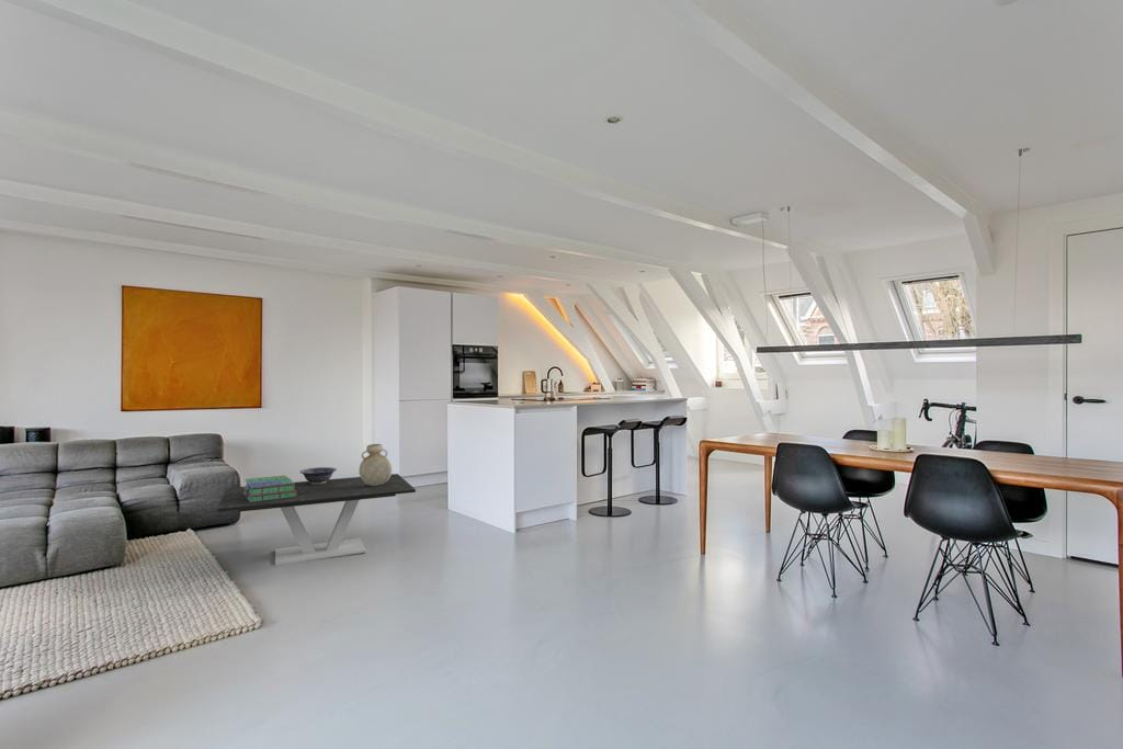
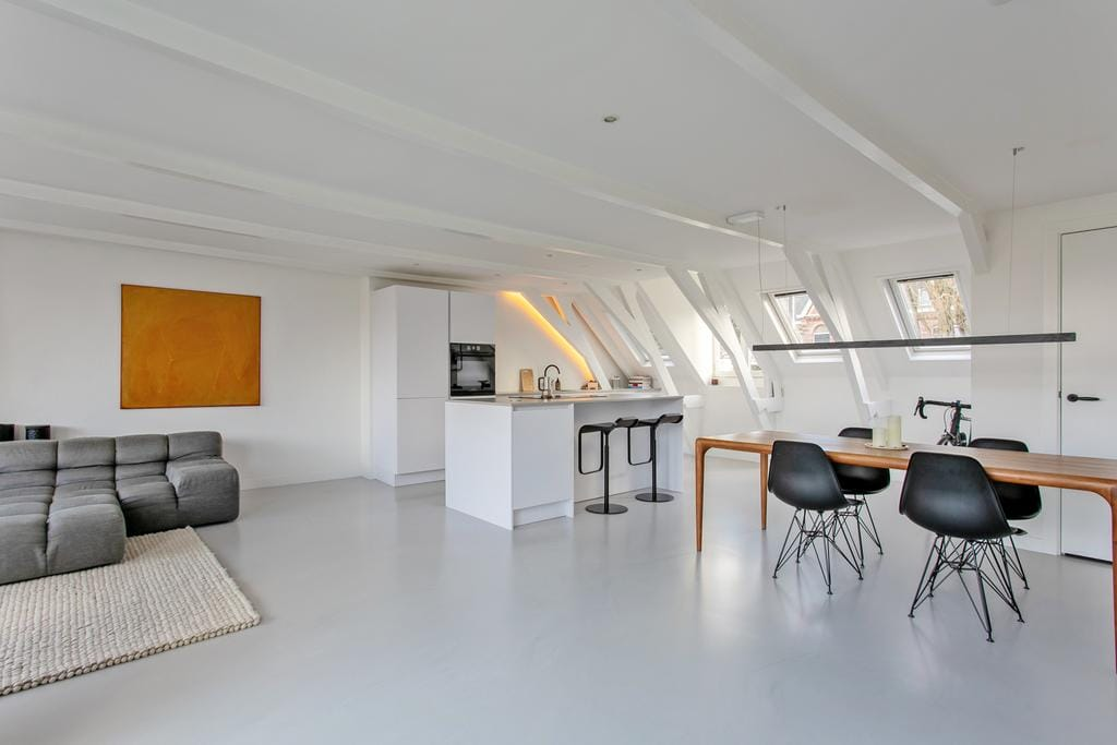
- vase [359,443,393,486]
- stack of books [242,475,297,502]
- coffee table [216,473,417,566]
- decorative bowl [299,466,338,485]
